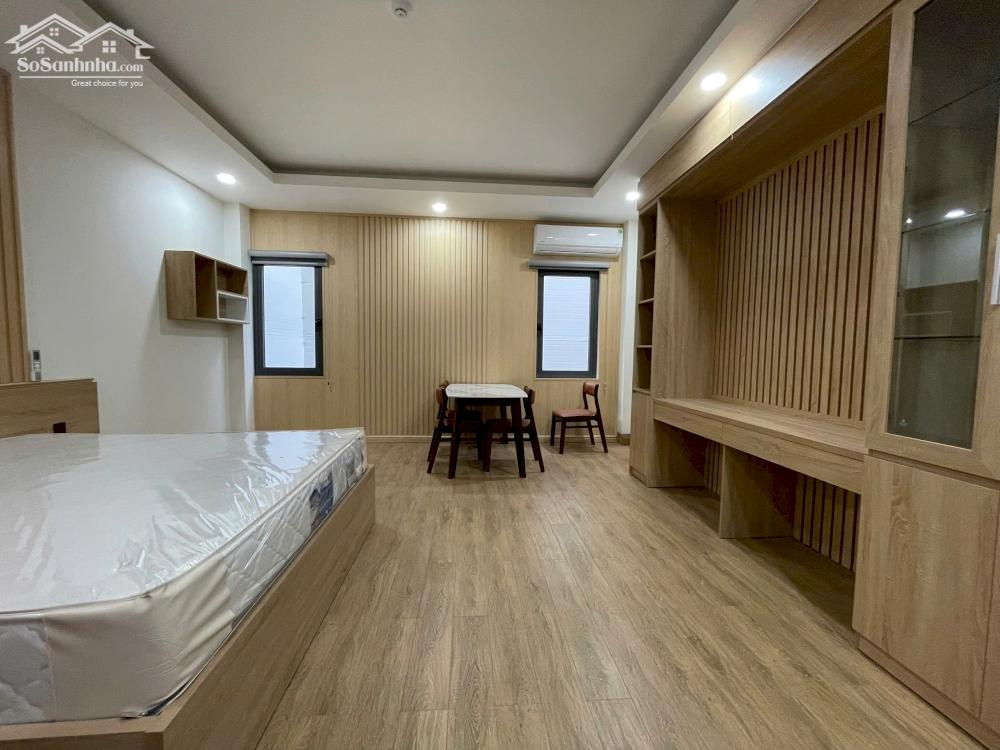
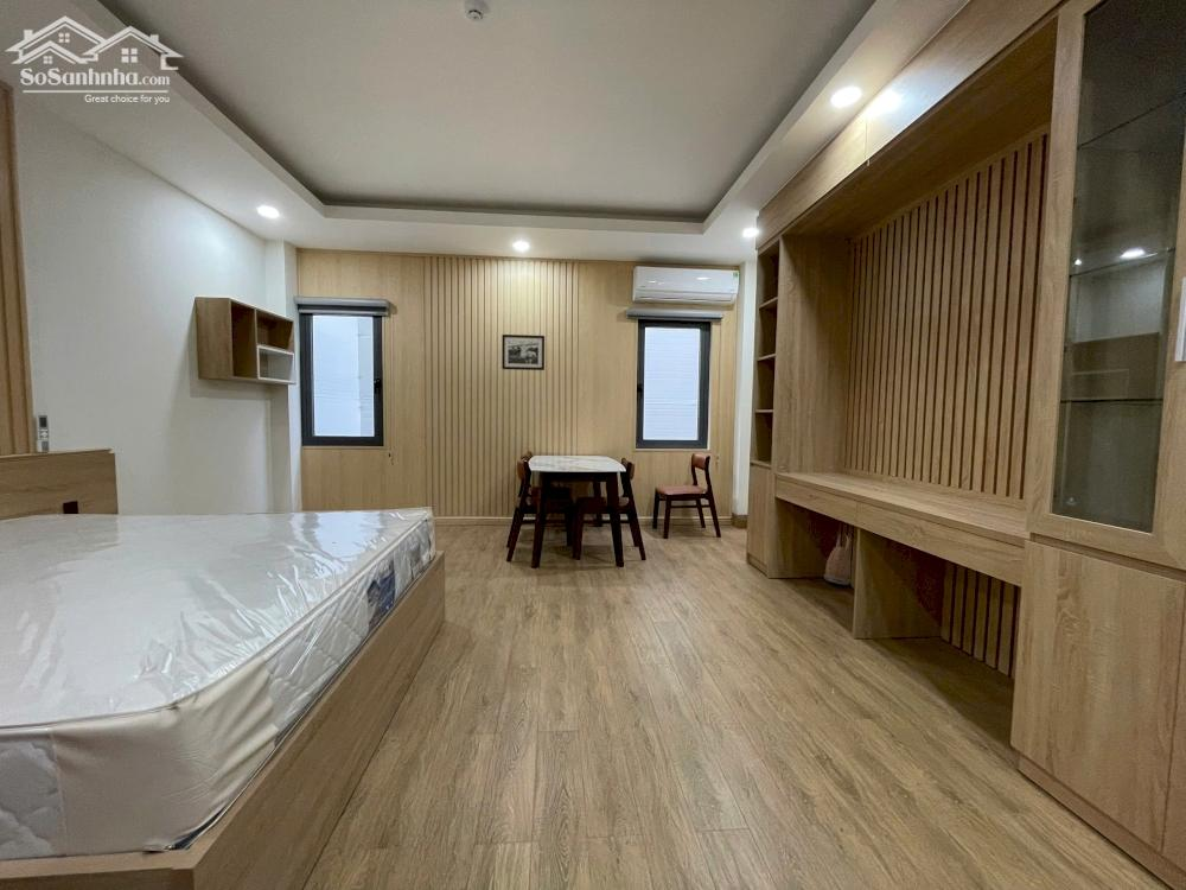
+ basket [823,534,852,586]
+ picture frame [500,333,546,371]
